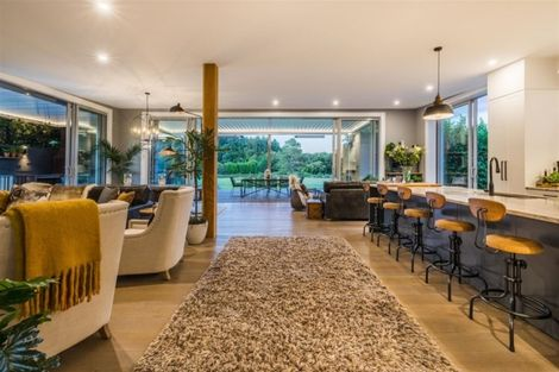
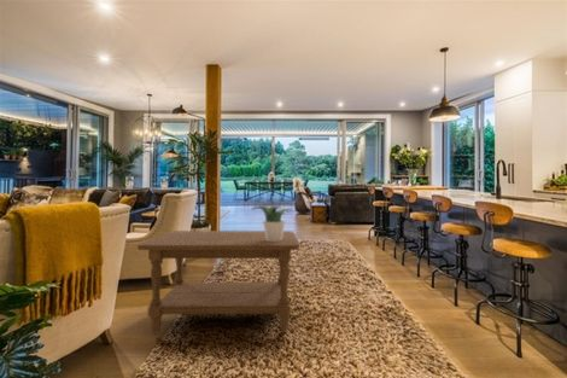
+ potted plant [252,204,294,242]
+ coffee table [136,229,300,336]
